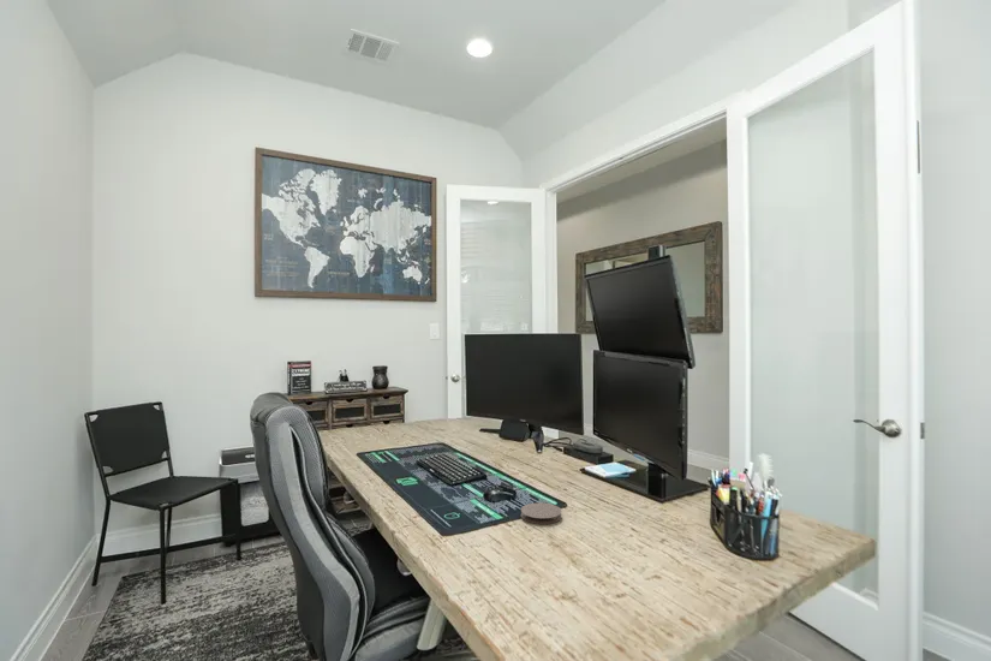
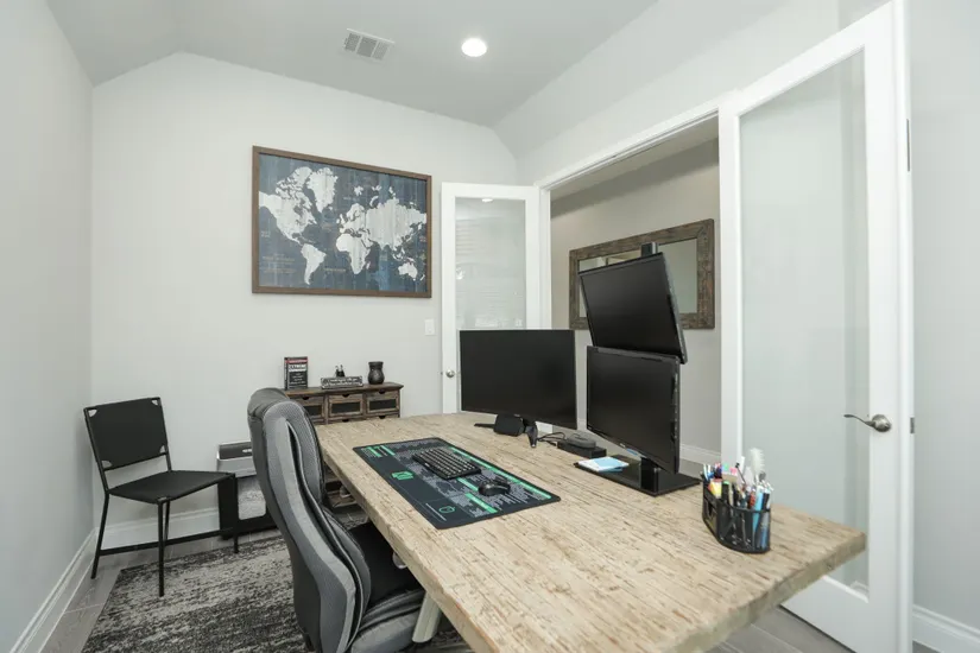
- coaster [520,501,562,525]
